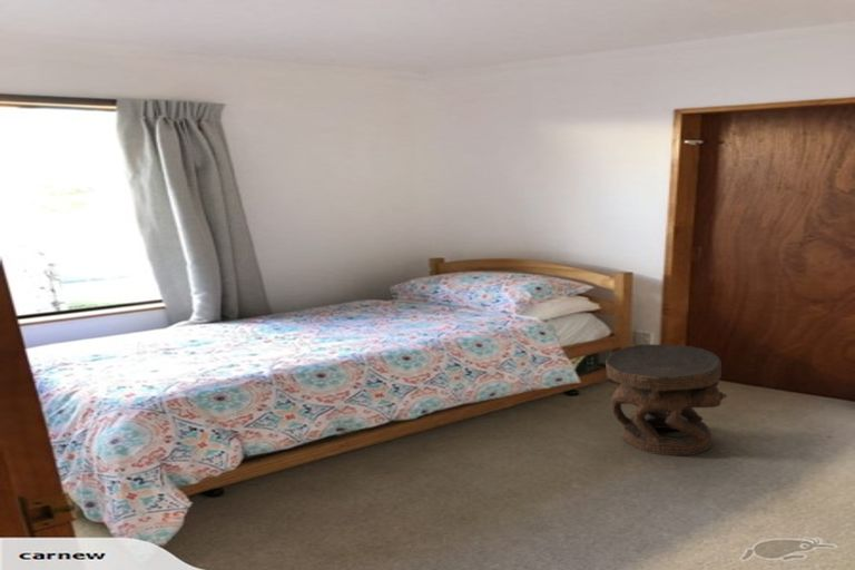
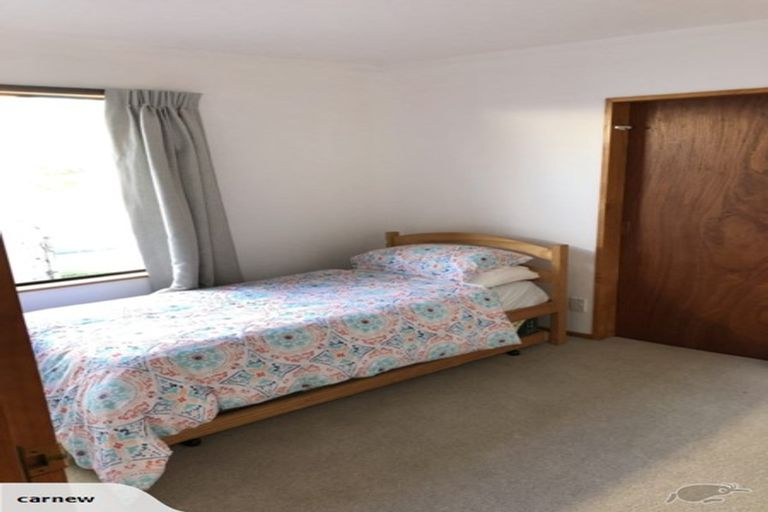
- side table [605,343,728,456]
